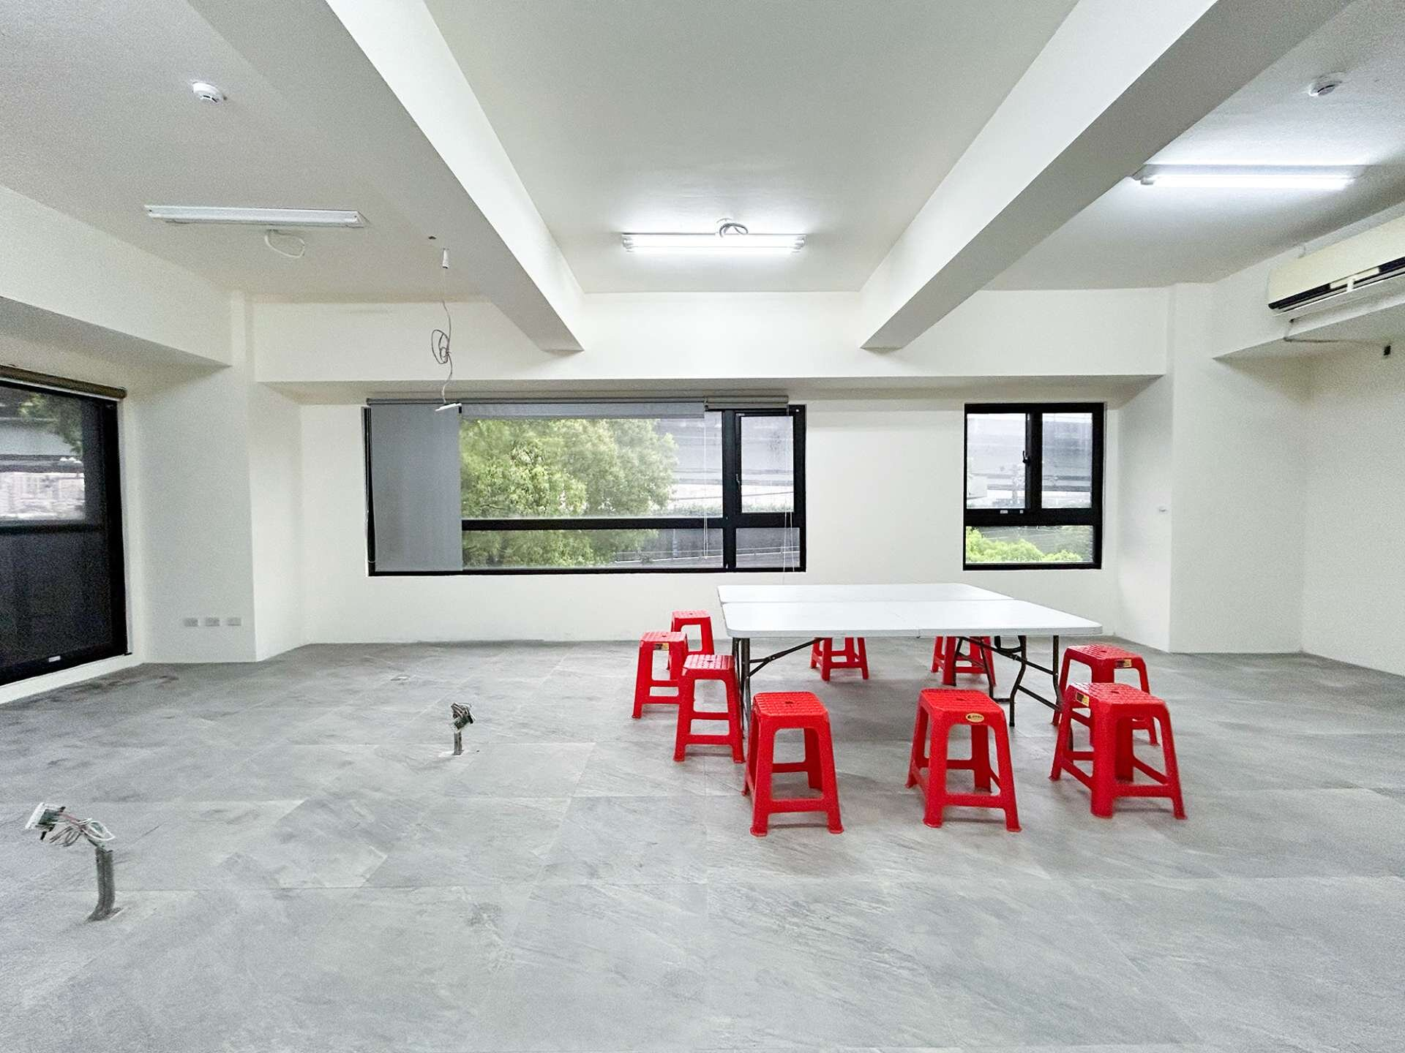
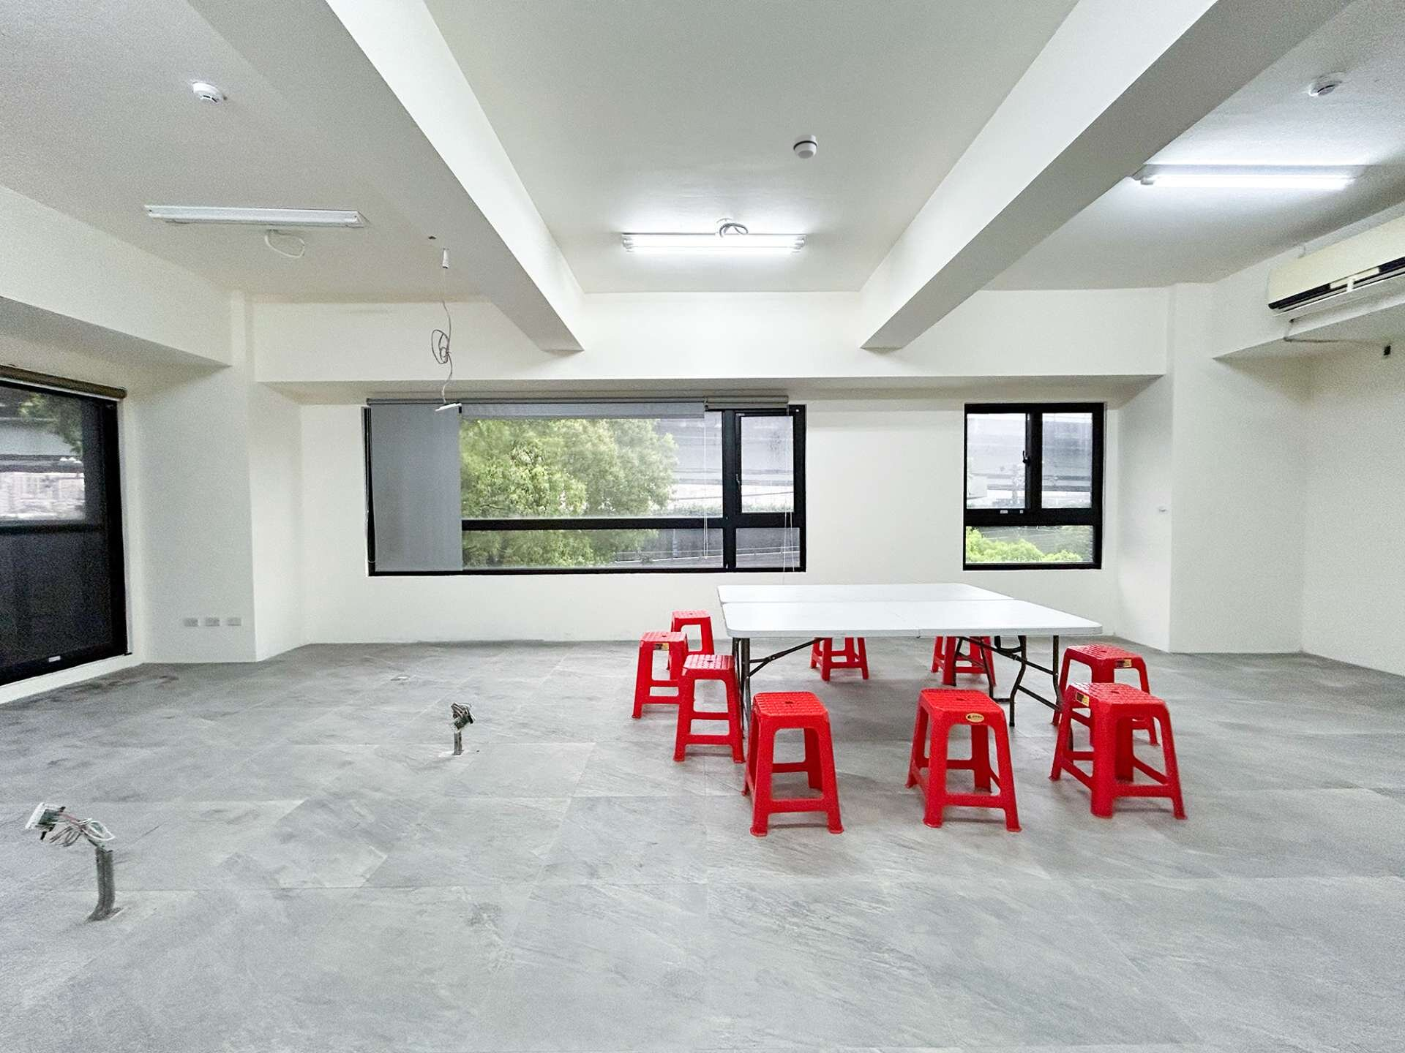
+ smoke detector [792,134,819,160]
